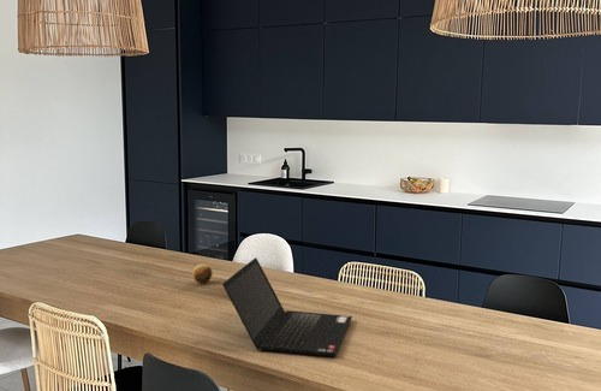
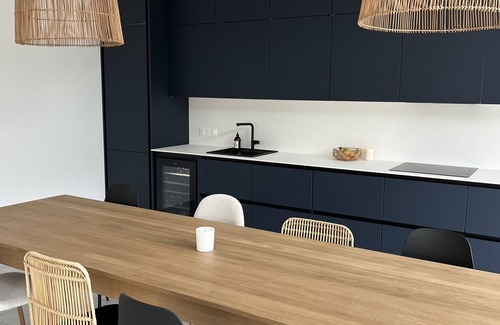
- laptop computer [221,256,353,357]
- fruit [191,262,214,285]
